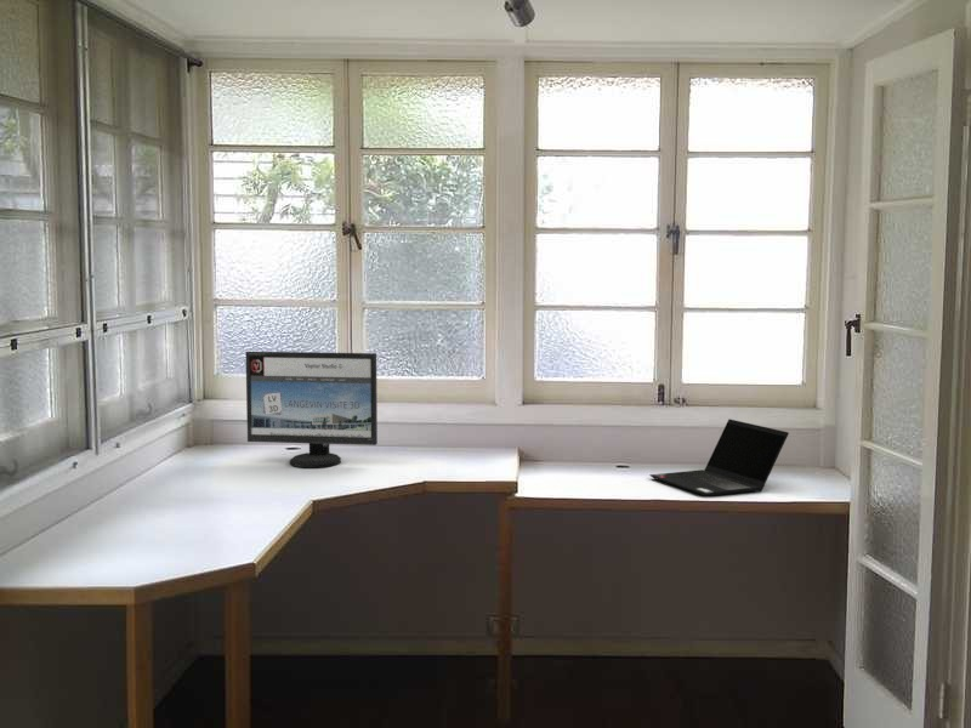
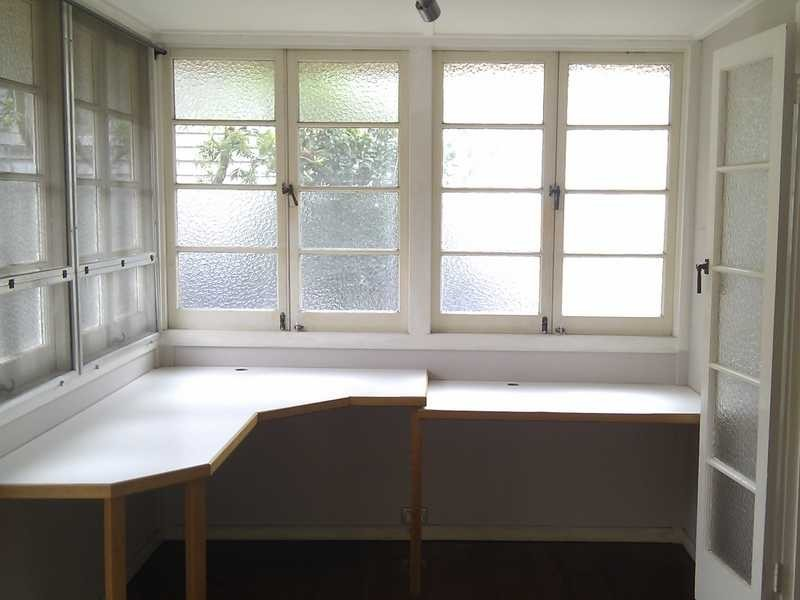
- laptop computer [648,419,790,497]
- computer monitor [245,351,379,470]
